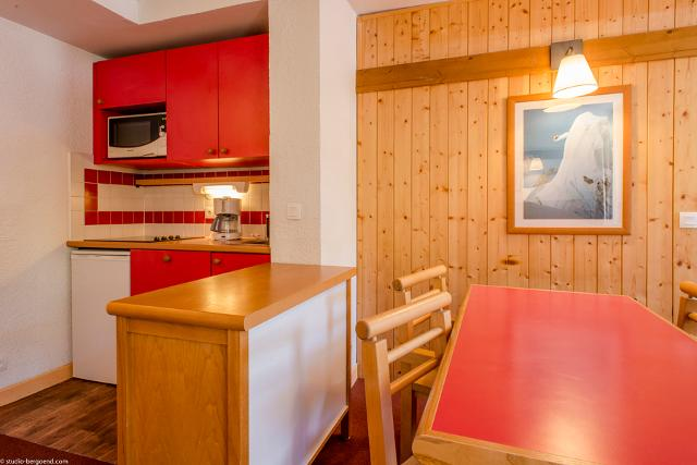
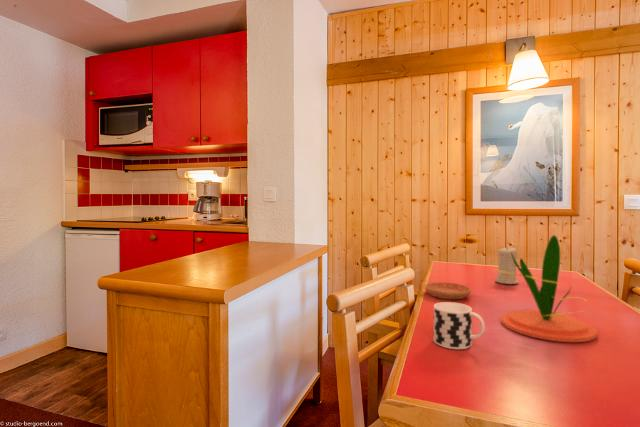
+ candle [494,245,520,285]
+ cup [433,301,486,350]
+ plant [493,234,598,343]
+ saucer [424,281,472,300]
